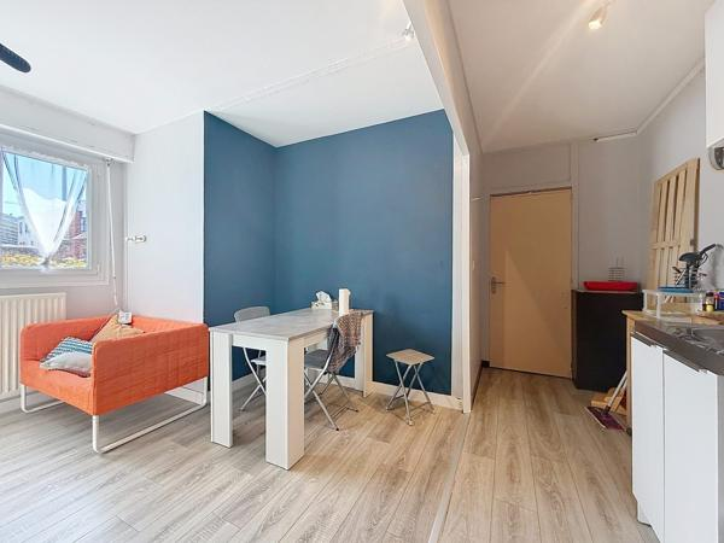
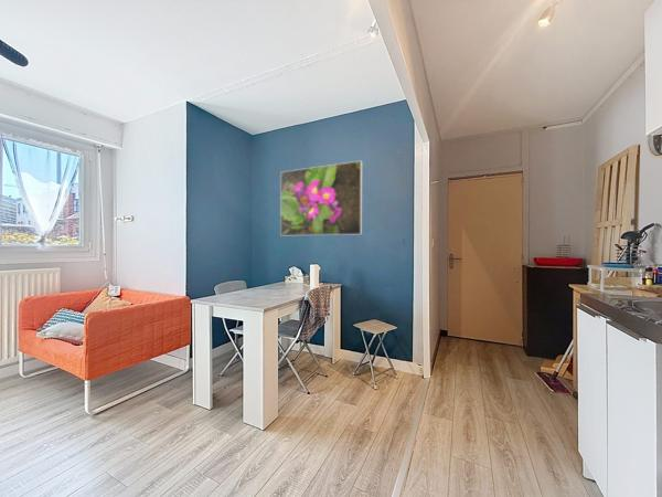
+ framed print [279,160,363,236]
